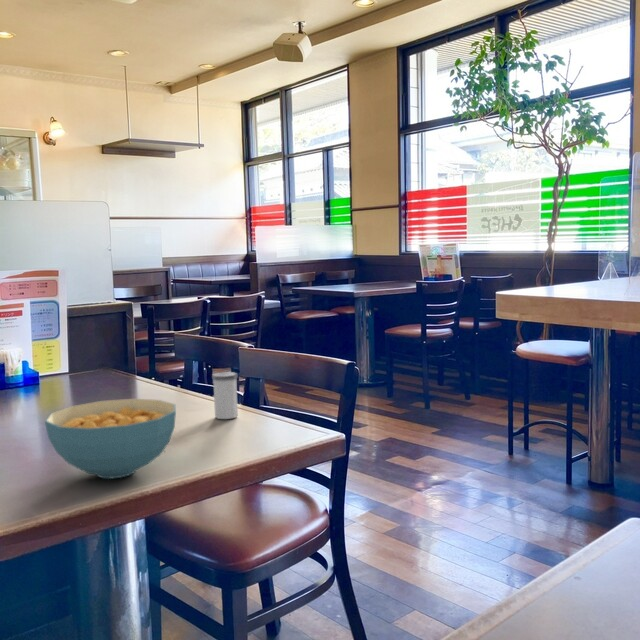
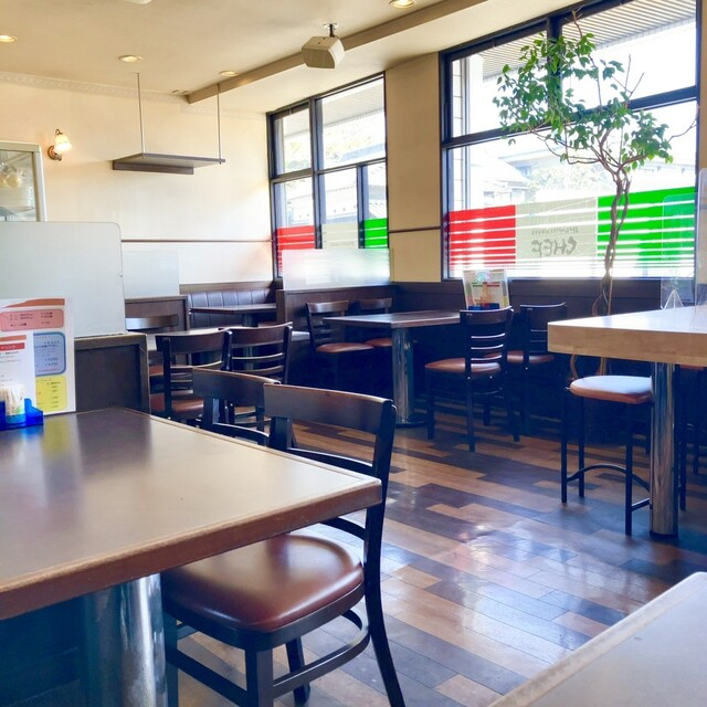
- salt shaker [211,371,239,420]
- cereal bowl [44,398,177,480]
